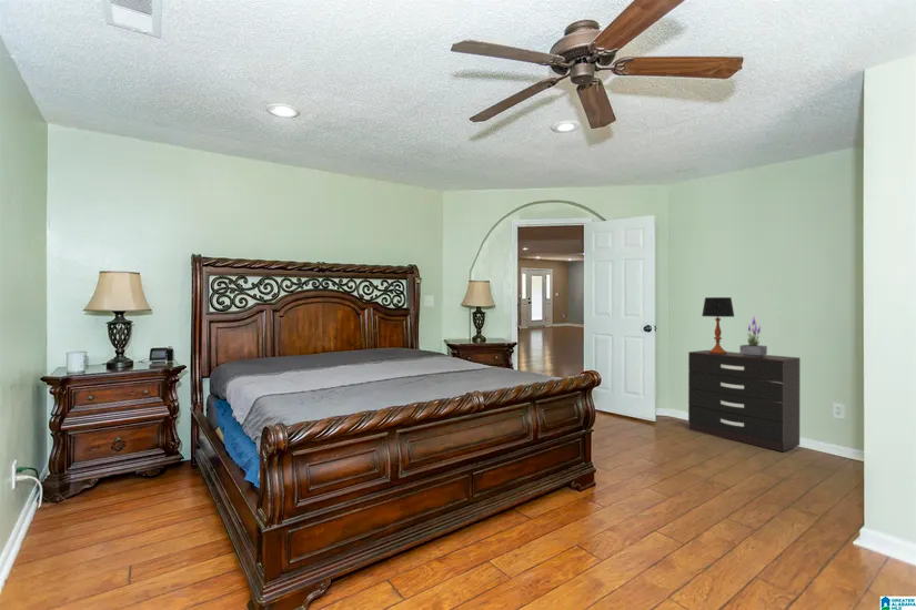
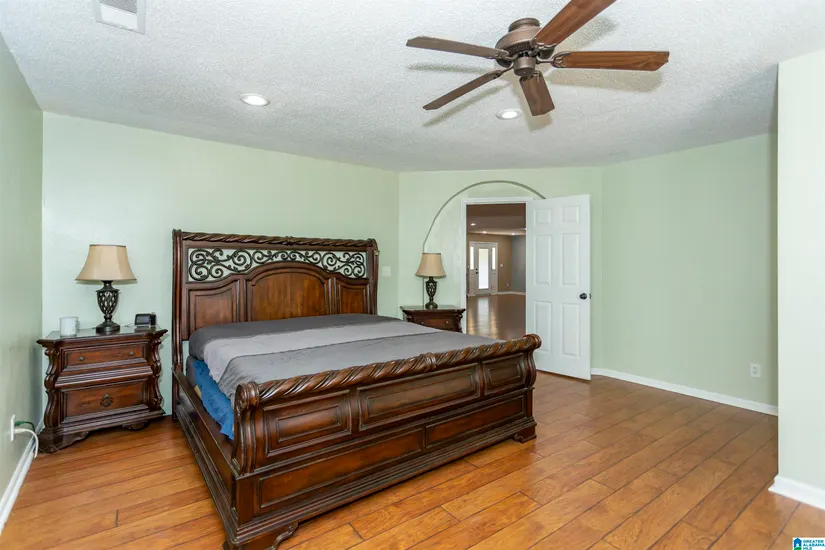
- table lamp [701,296,735,354]
- dresser [687,349,801,453]
- potted plant [738,315,768,357]
